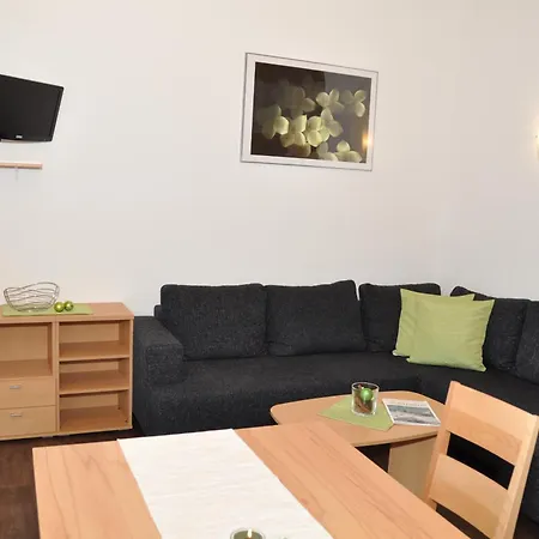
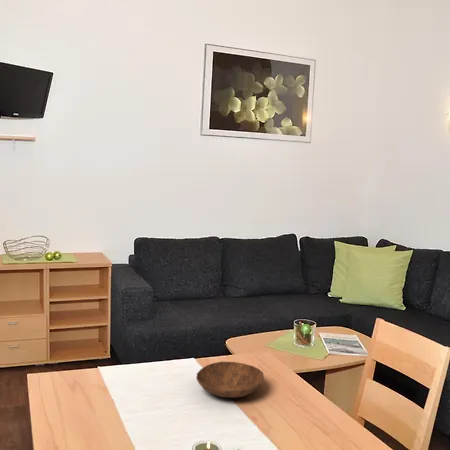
+ bowl [195,361,265,399]
